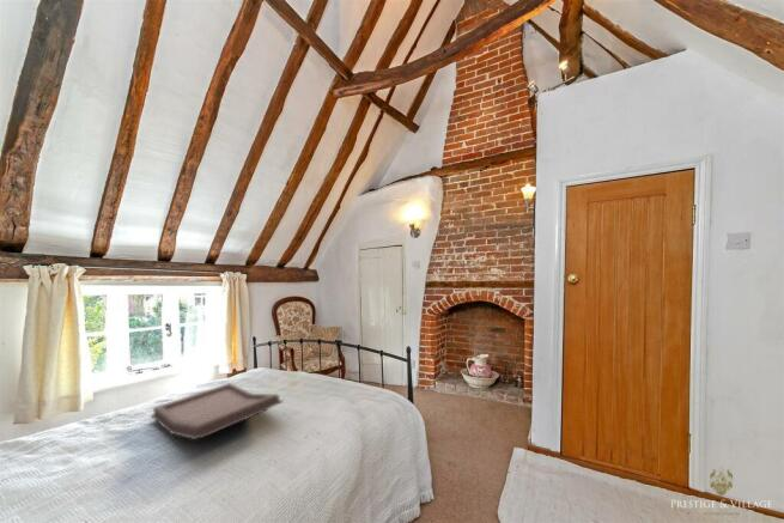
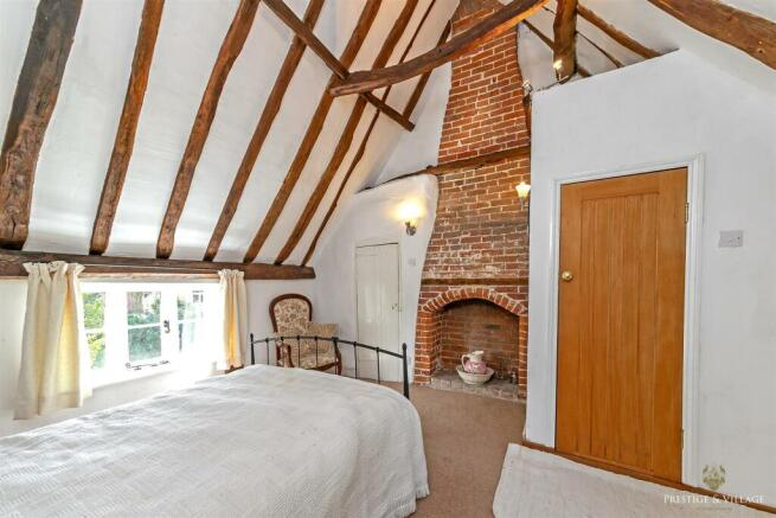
- serving tray [150,382,285,440]
